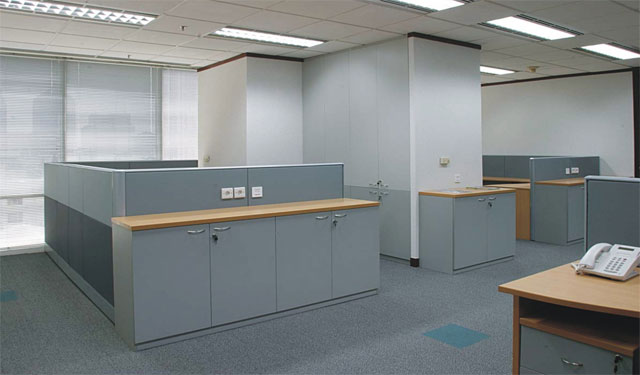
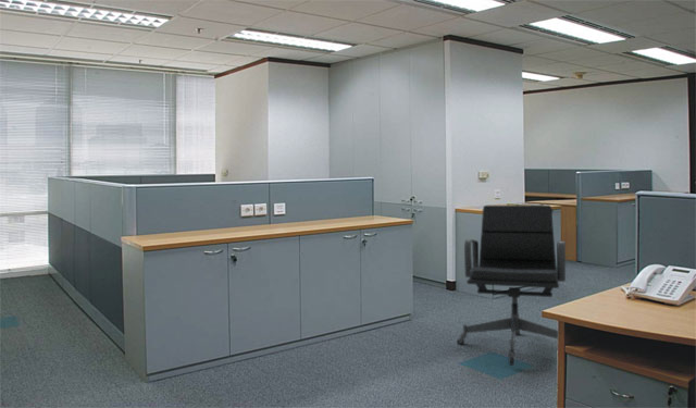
+ office chair [456,205,567,367]
